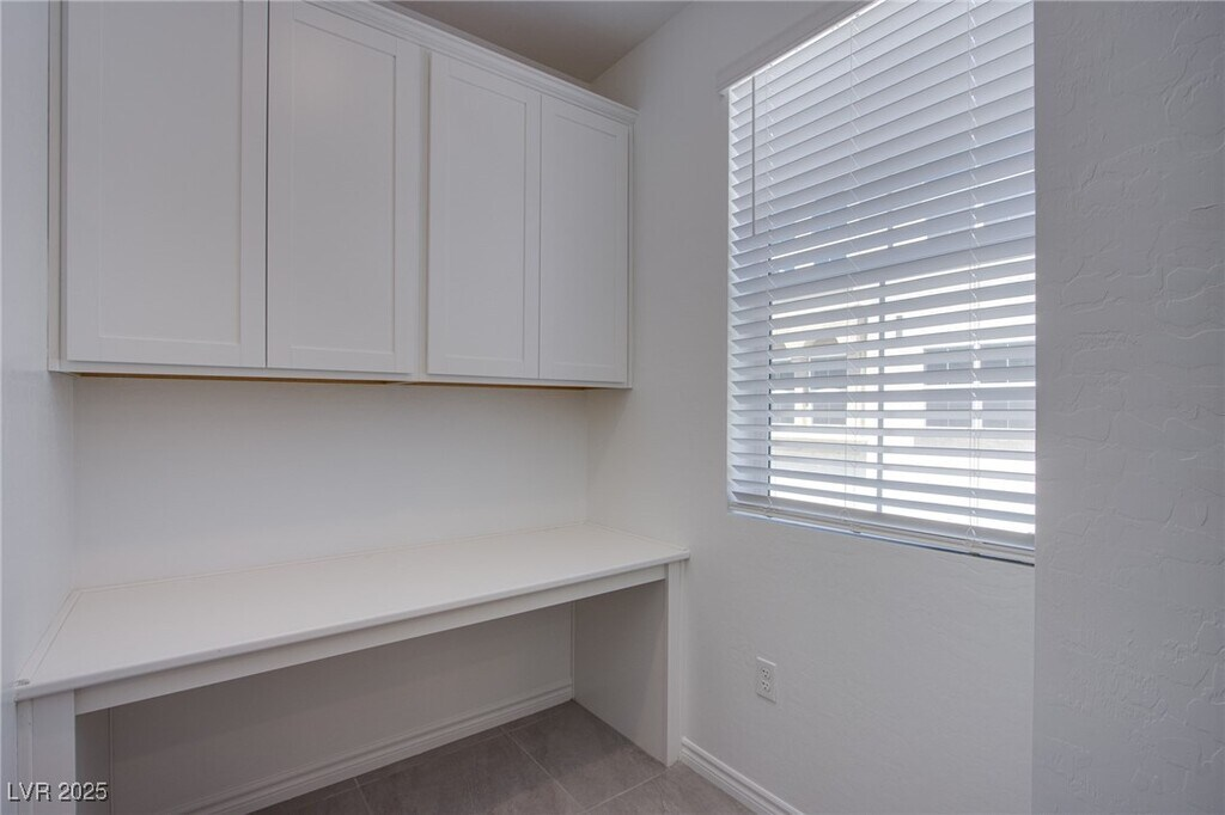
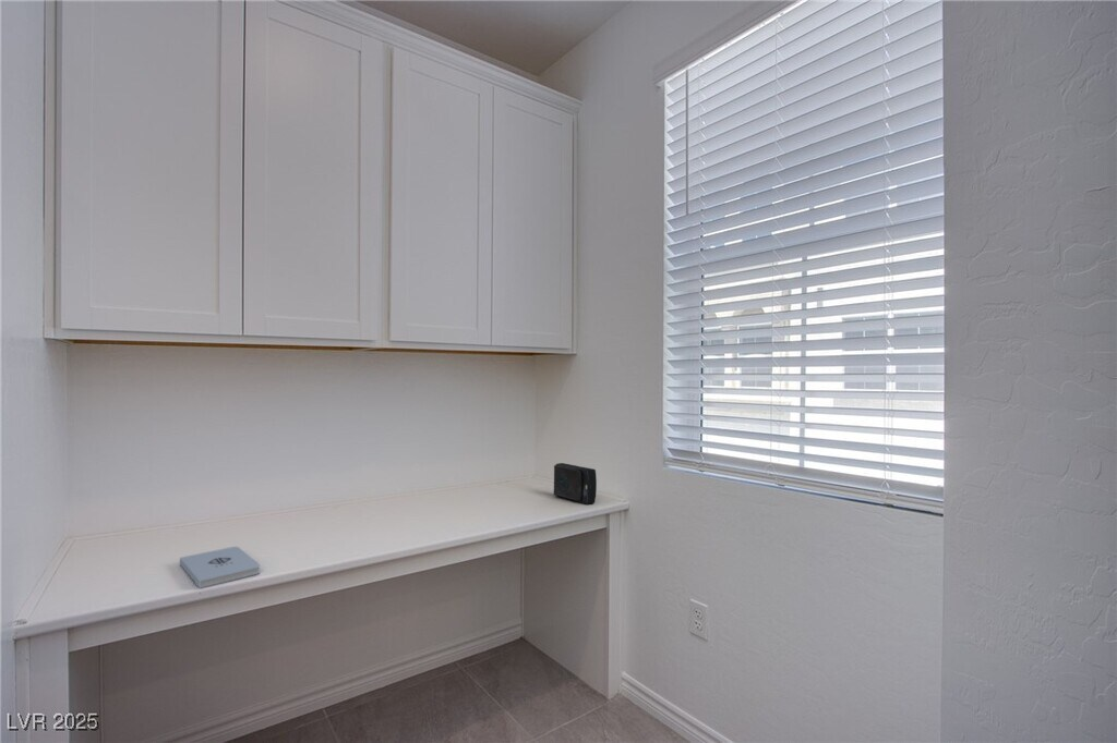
+ notepad [179,546,261,589]
+ speaker [553,462,598,506]
